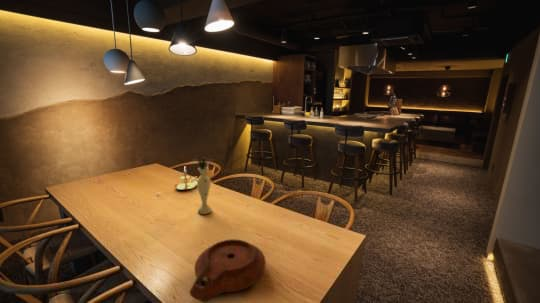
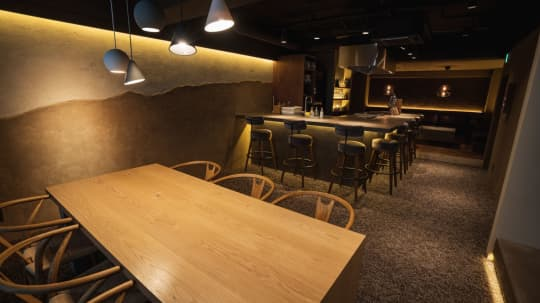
- vase [190,154,214,215]
- plate [189,238,267,303]
- candle holder [174,167,199,191]
